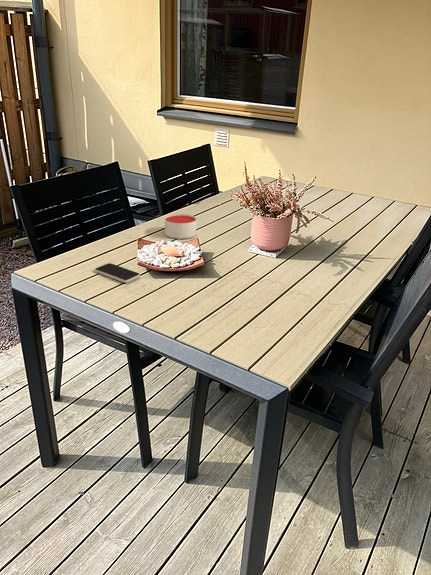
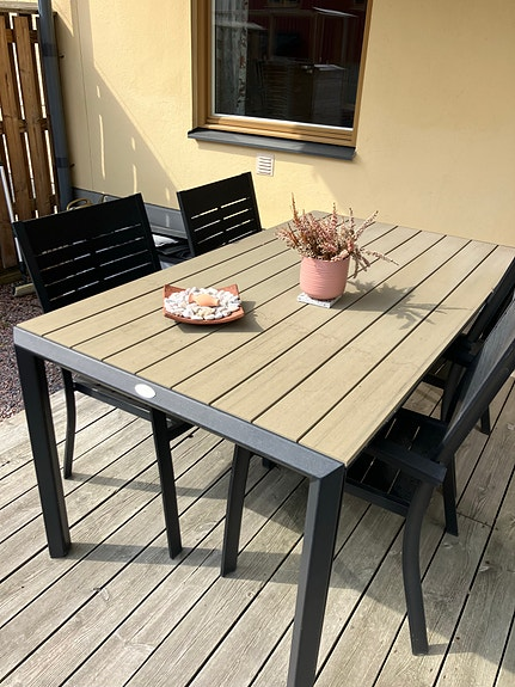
- candle [164,213,197,240]
- smartphone [94,262,141,284]
